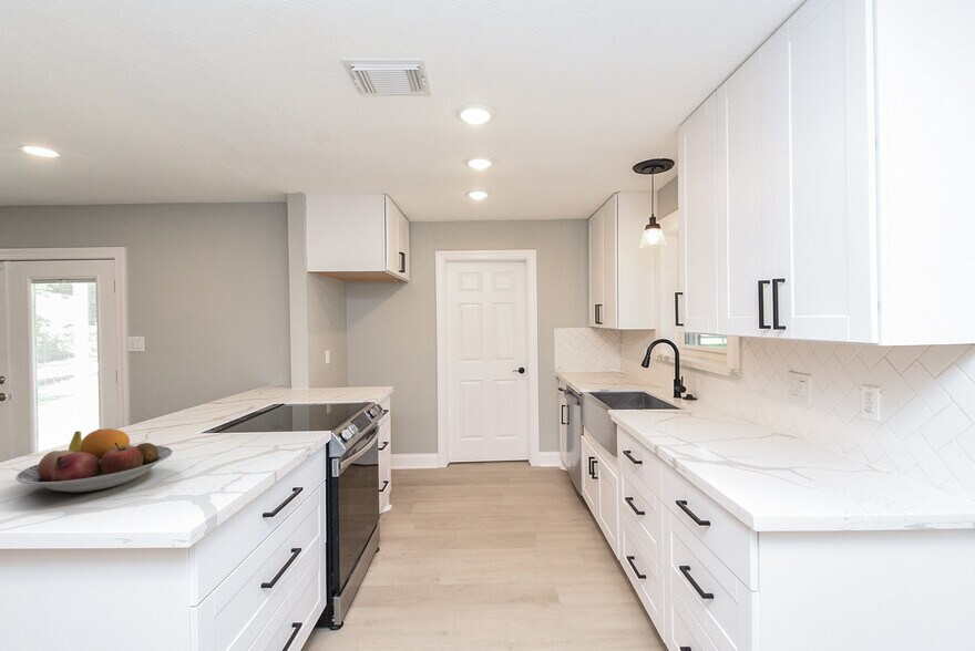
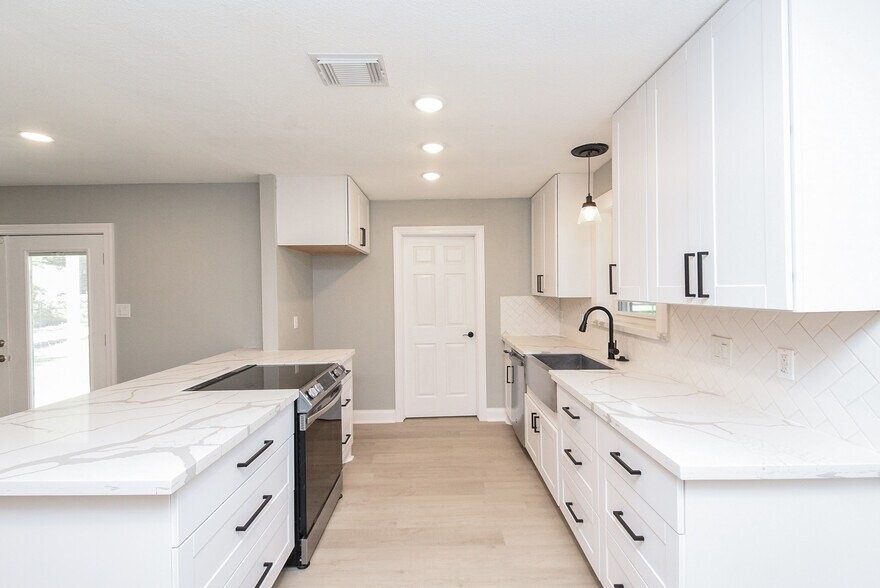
- fruit bowl [14,427,173,494]
